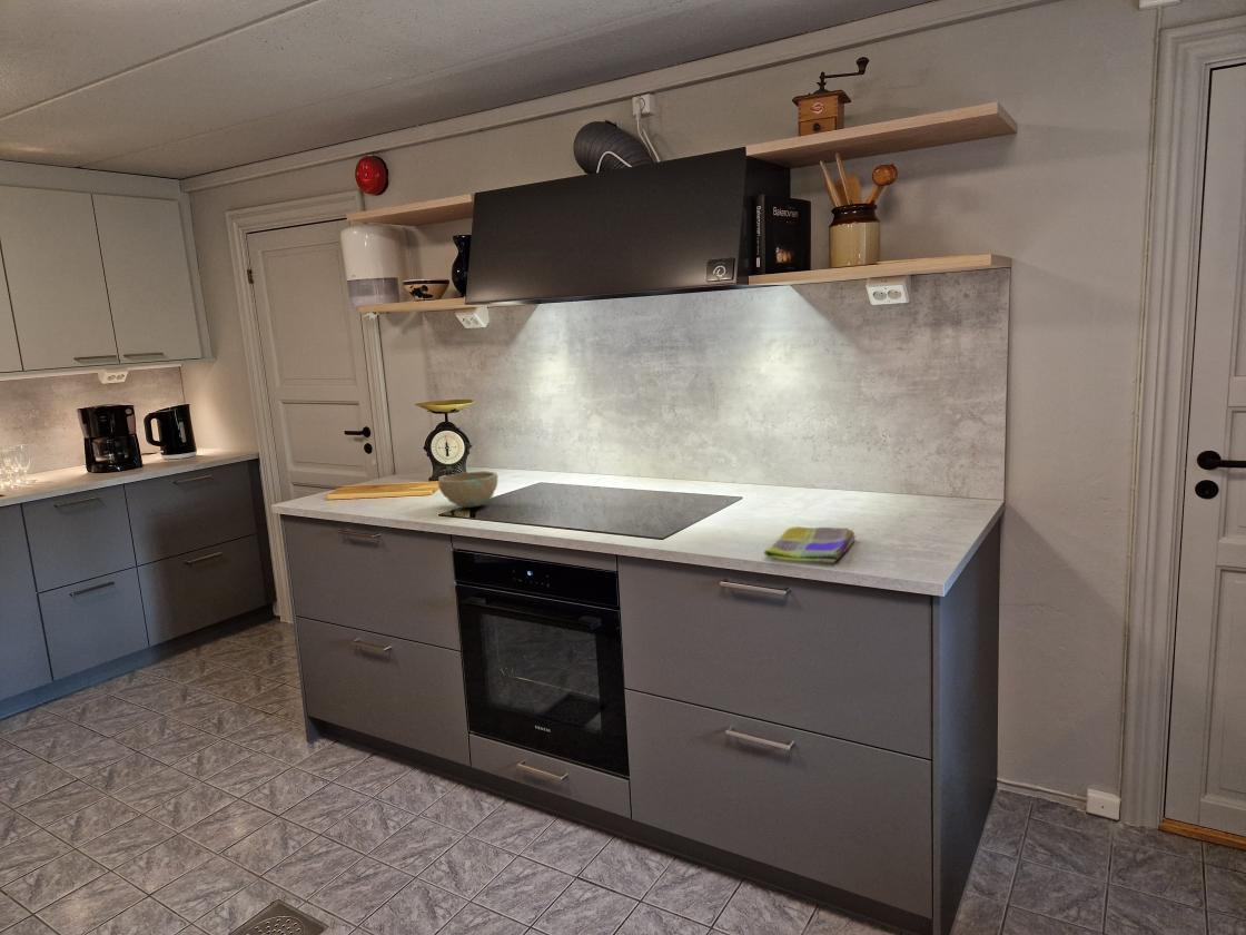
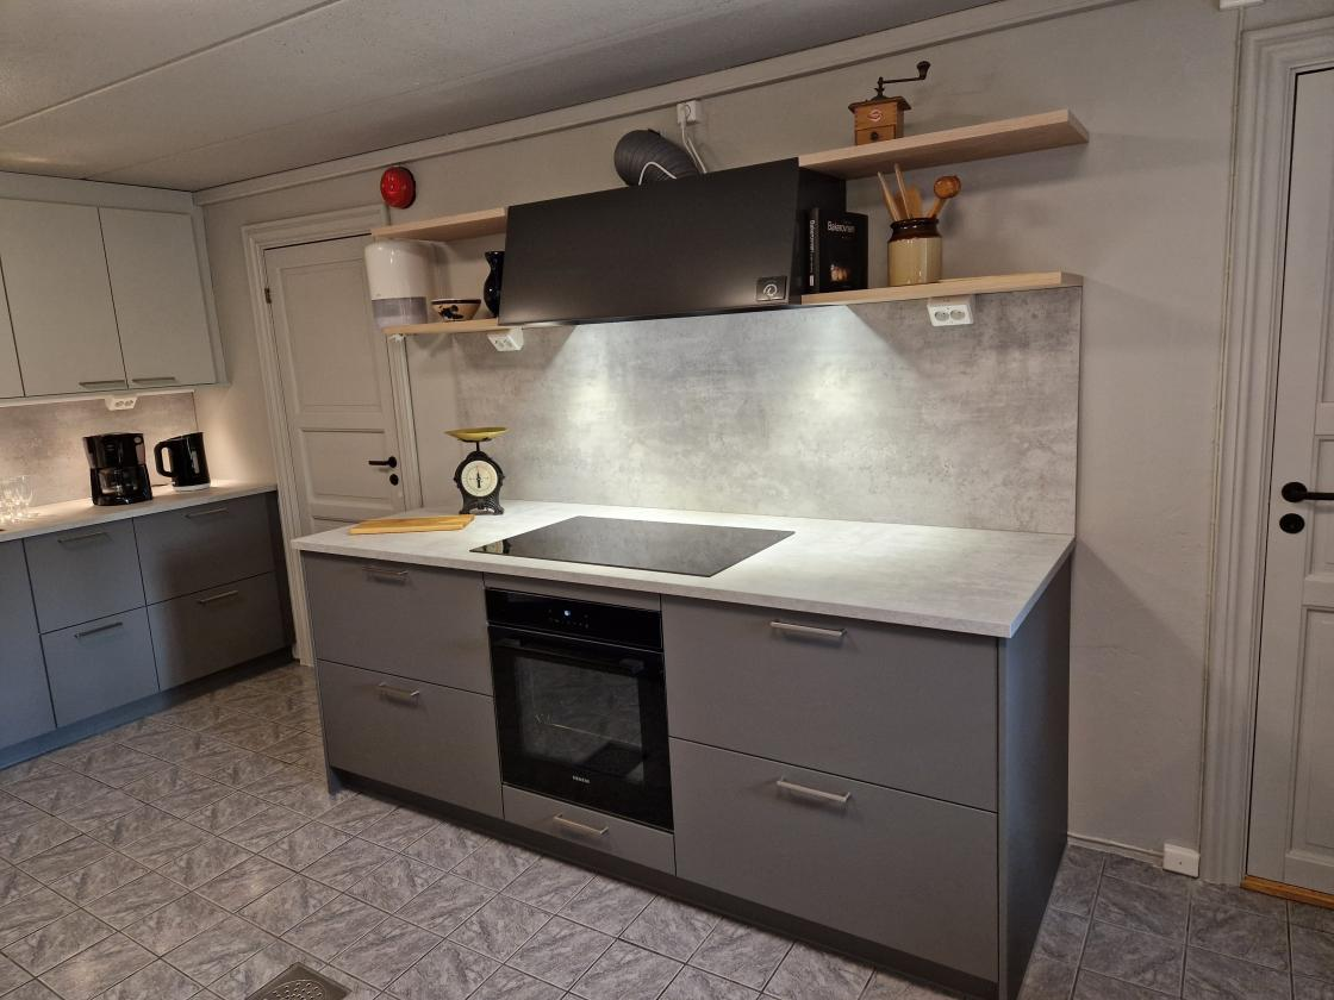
- dish towel [763,525,857,564]
- bowl [437,470,498,509]
